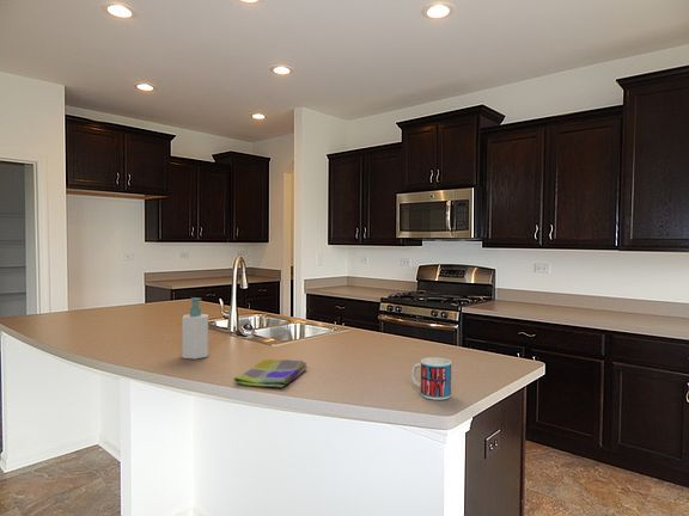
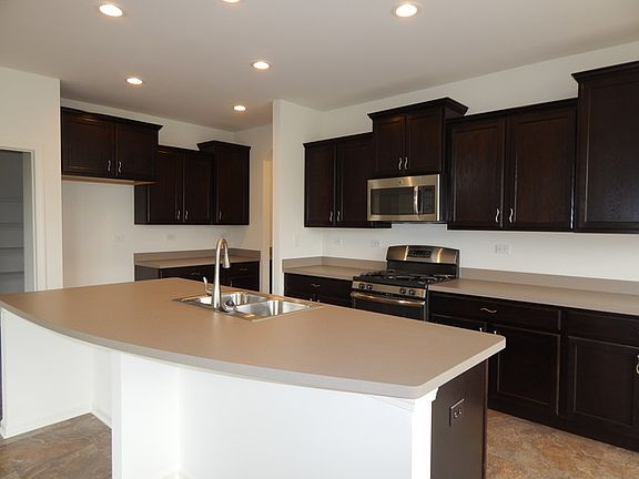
- mug [410,356,452,401]
- dish towel [232,358,309,388]
- soap bottle [181,296,209,361]
